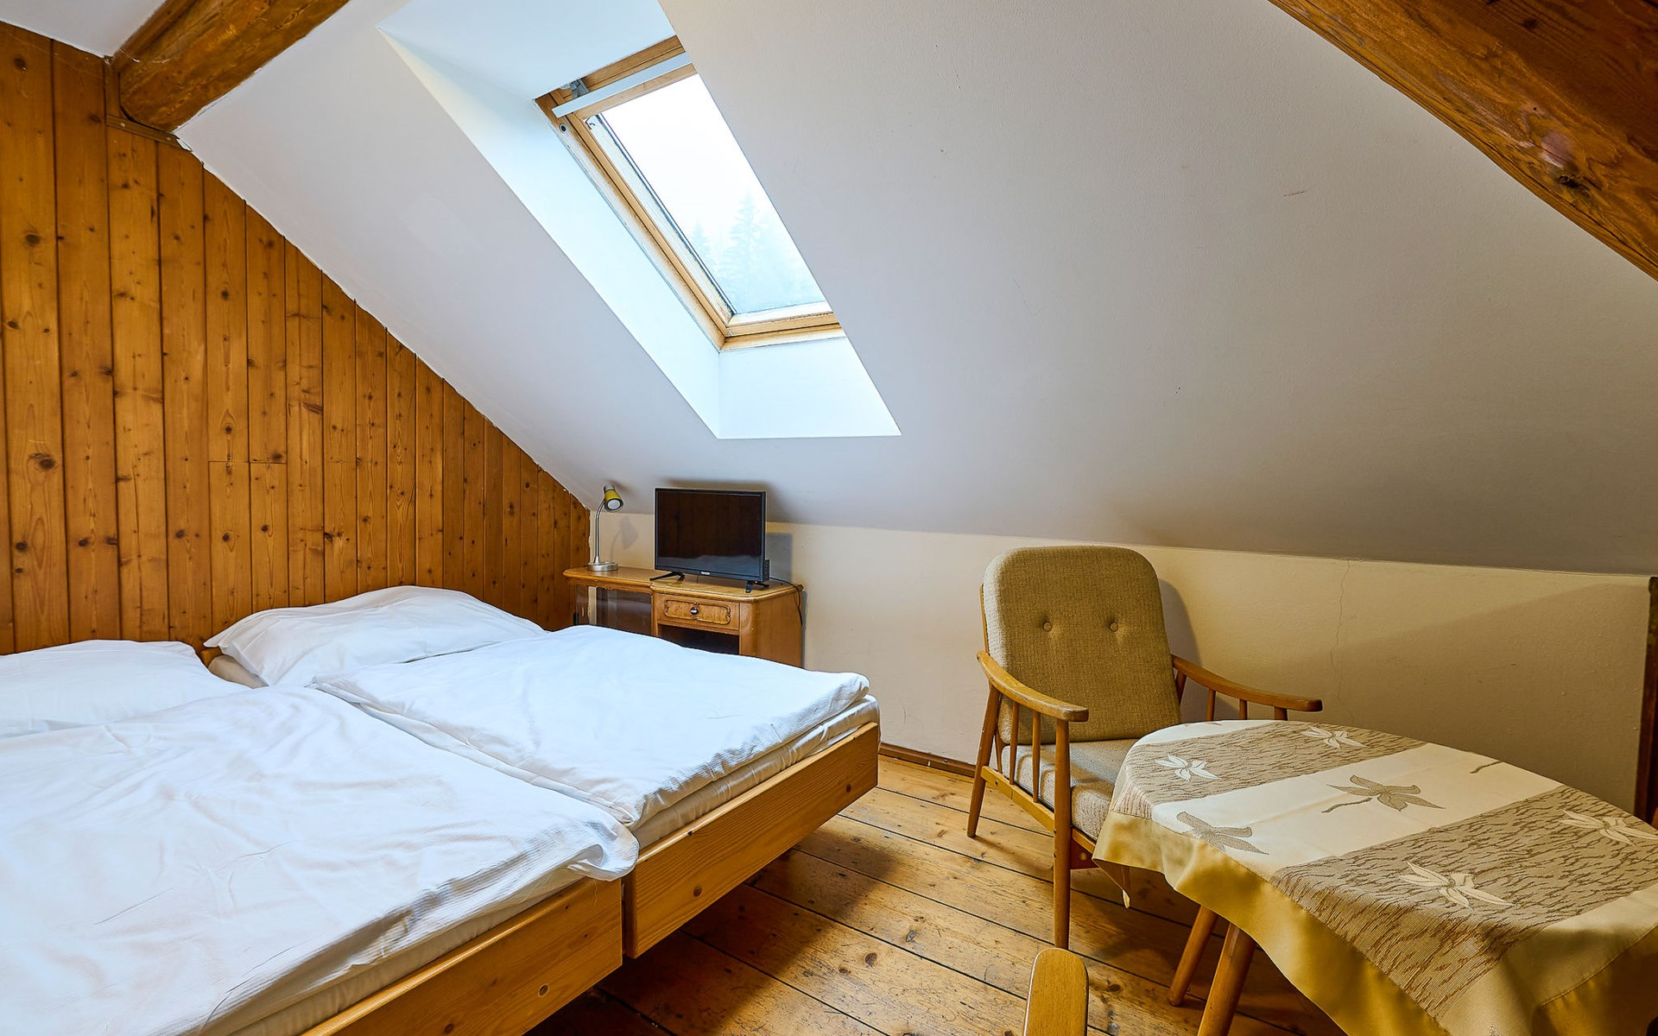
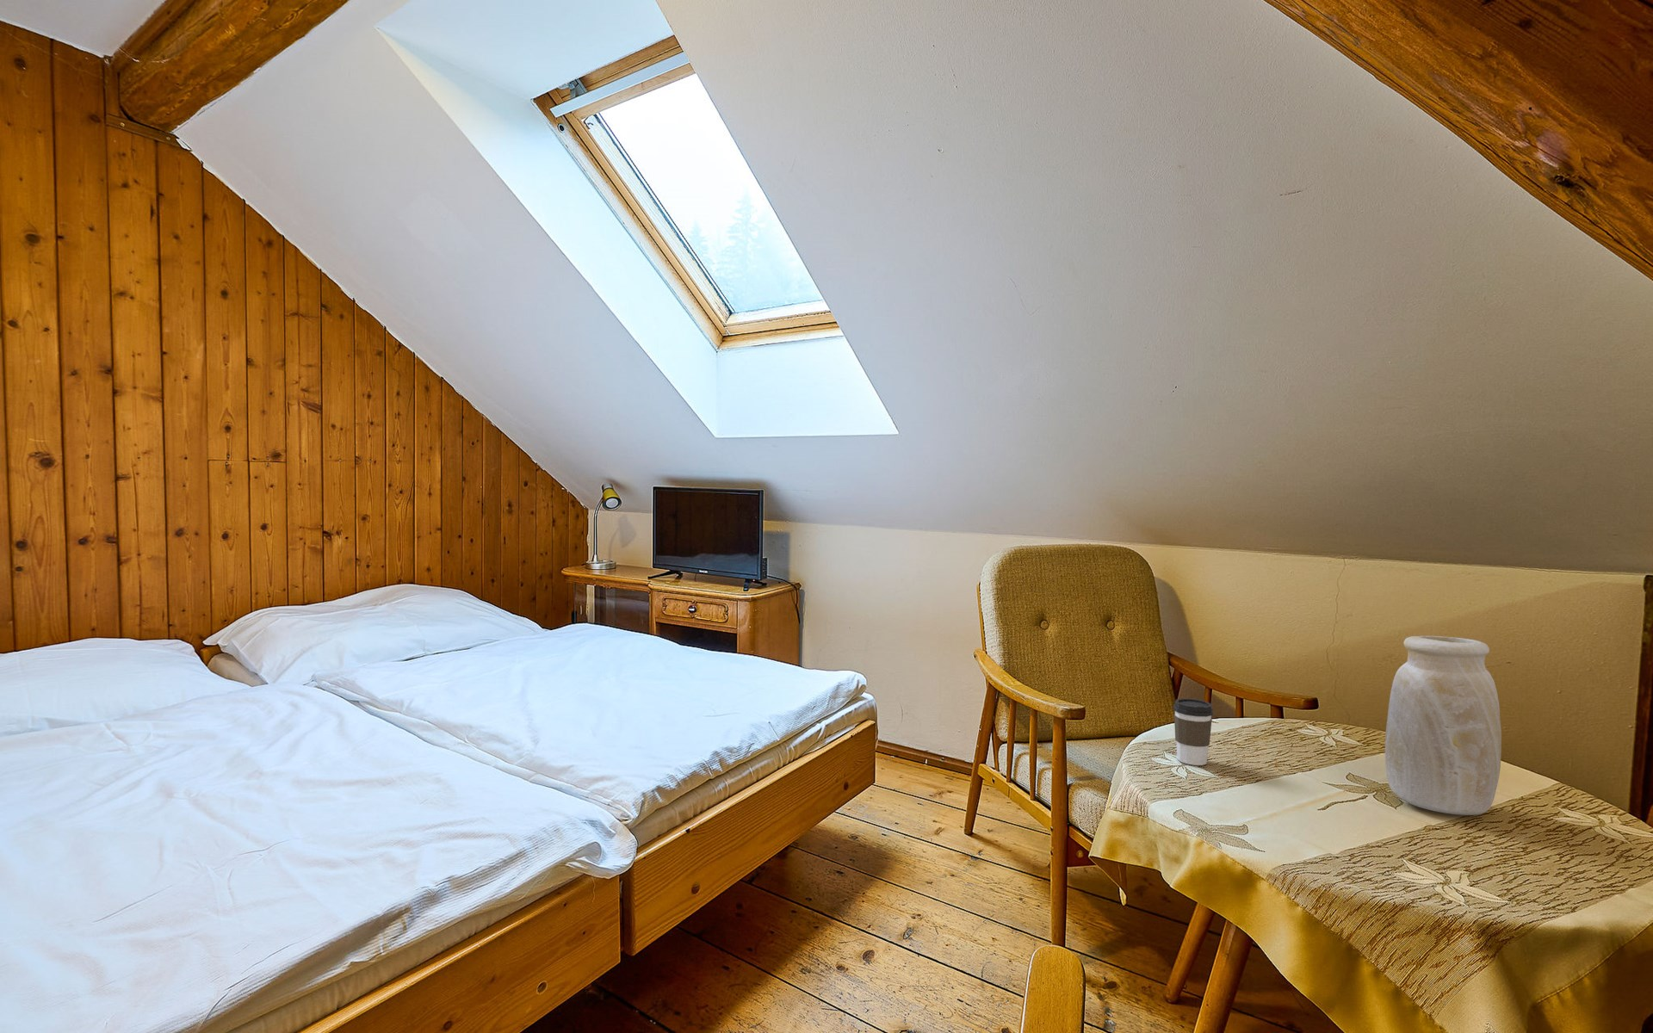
+ vase [1384,636,1502,816]
+ coffee cup [1172,699,1214,766]
